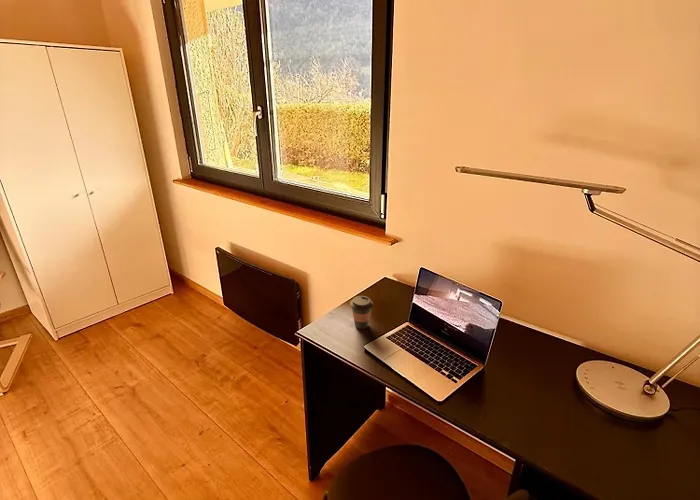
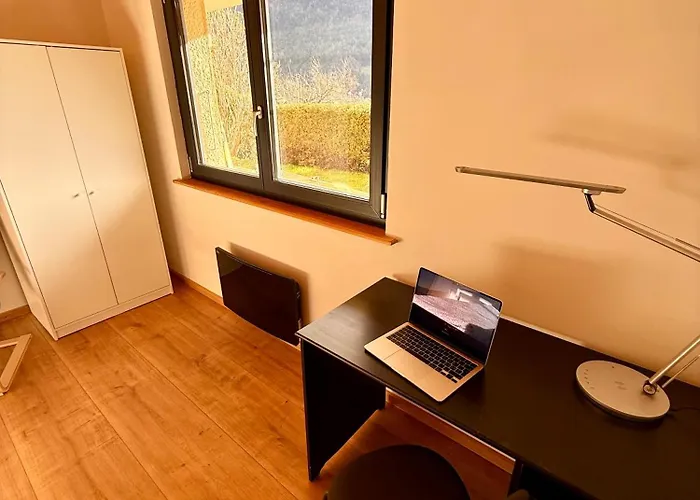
- coffee cup [349,295,374,330]
